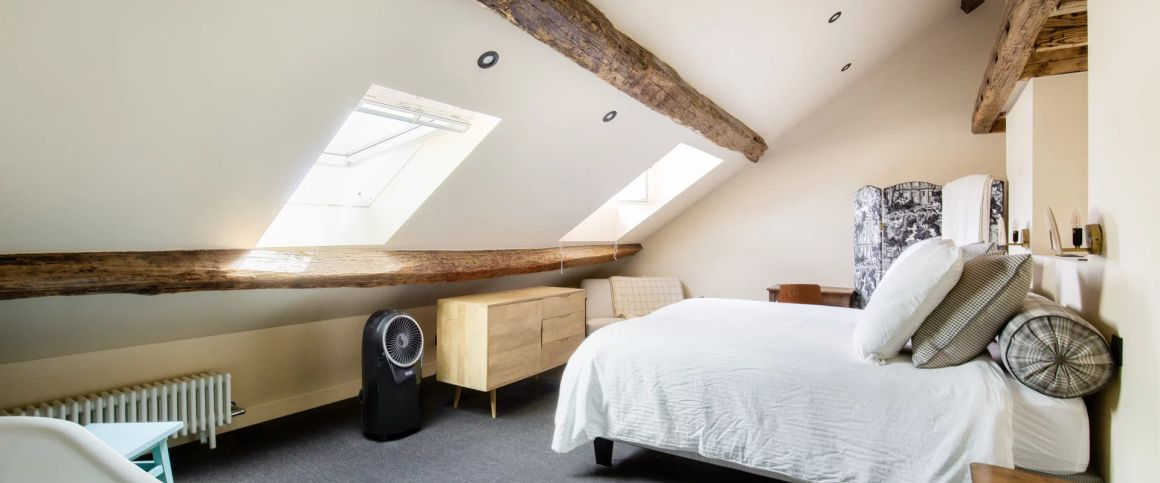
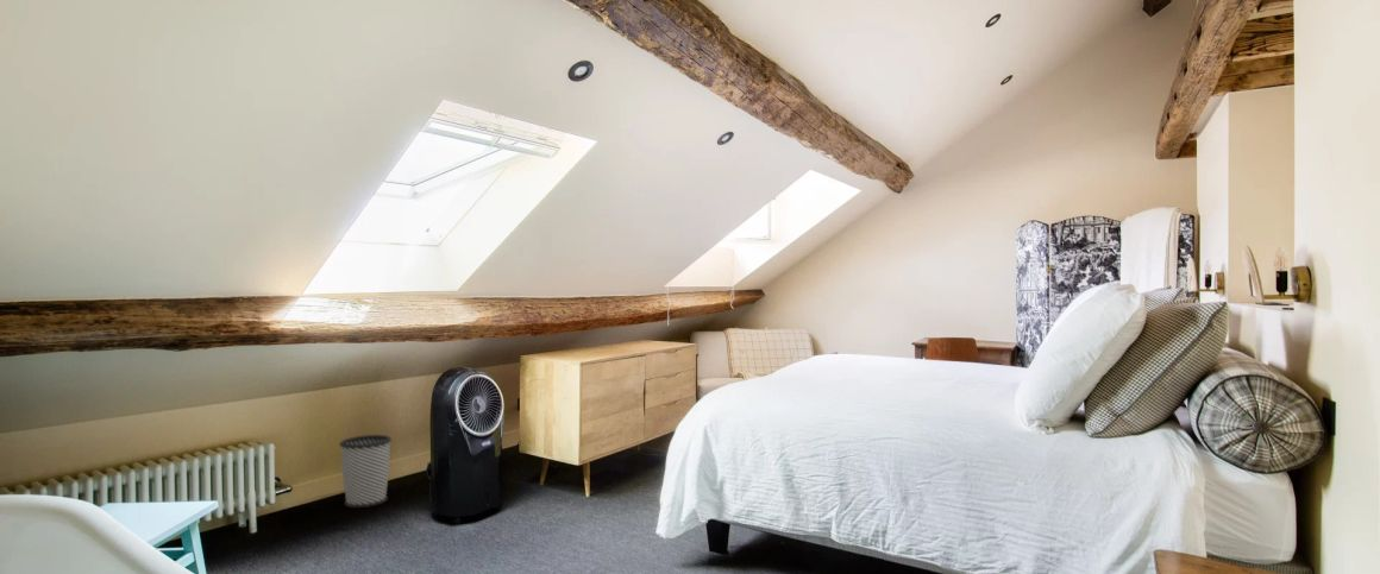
+ wastebasket [338,434,393,509]
